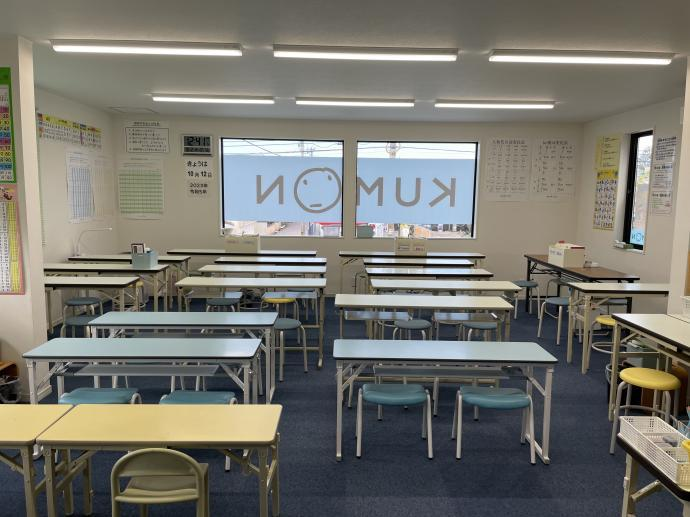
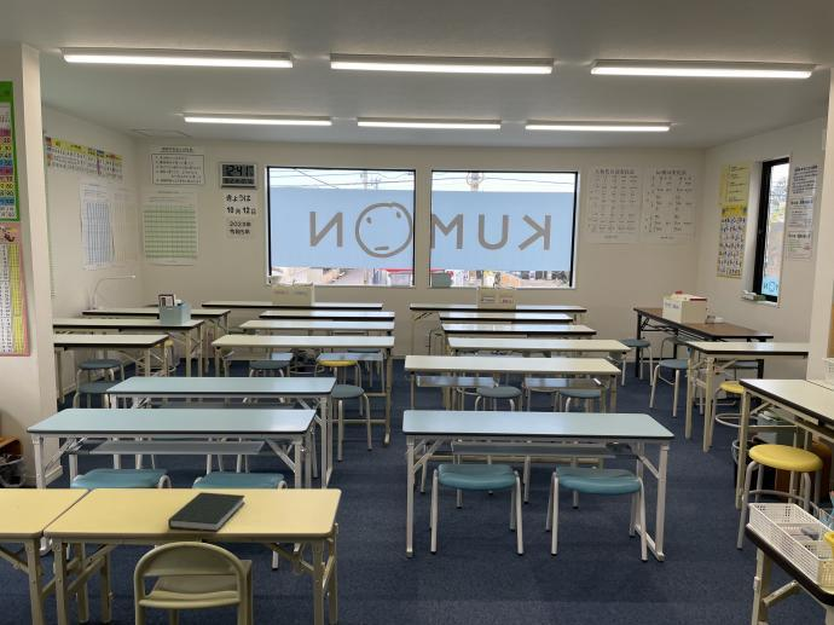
+ book [167,491,245,533]
